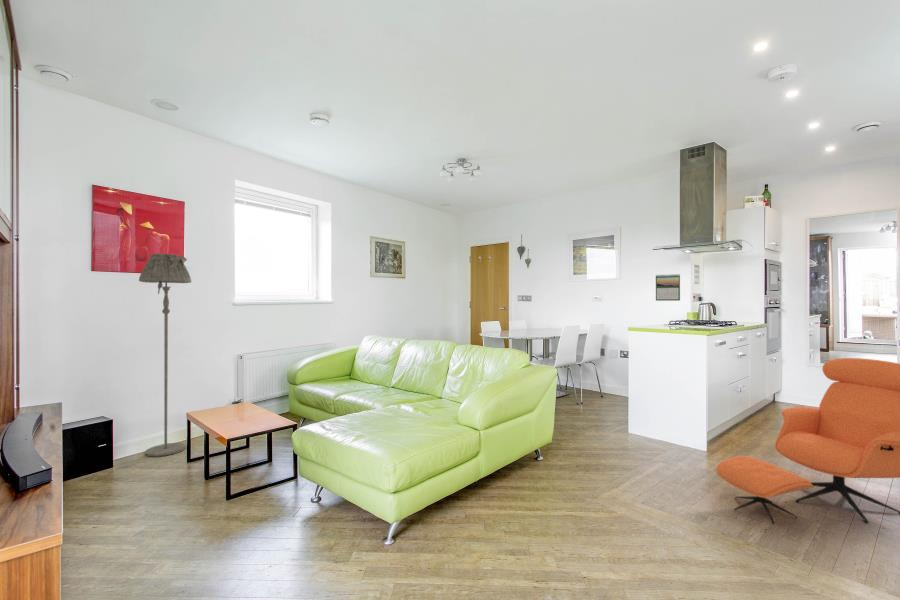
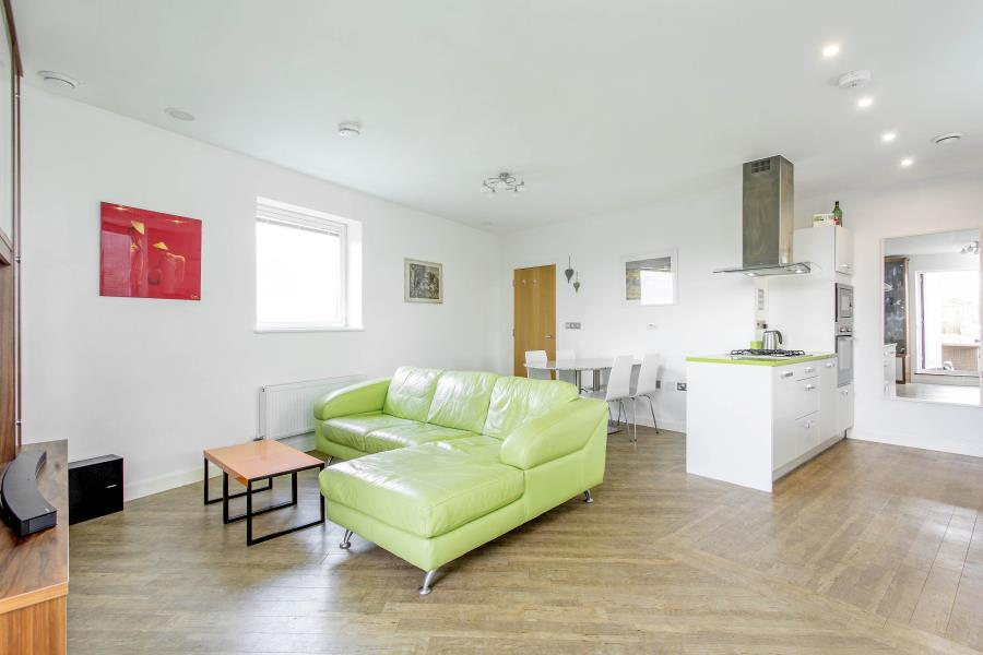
- calendar [655,273,681,302]
- armchair [715,357,900,525]
- floor lamp [138,252,192,457]
